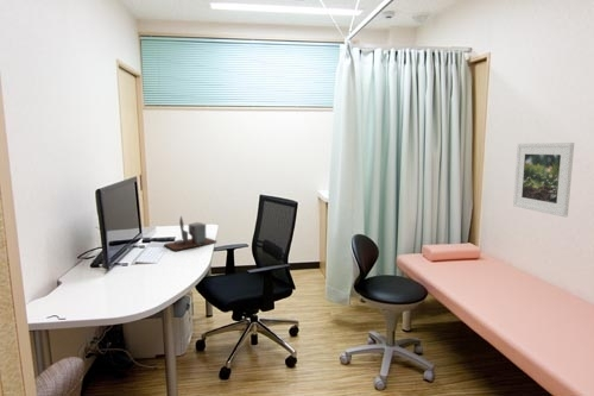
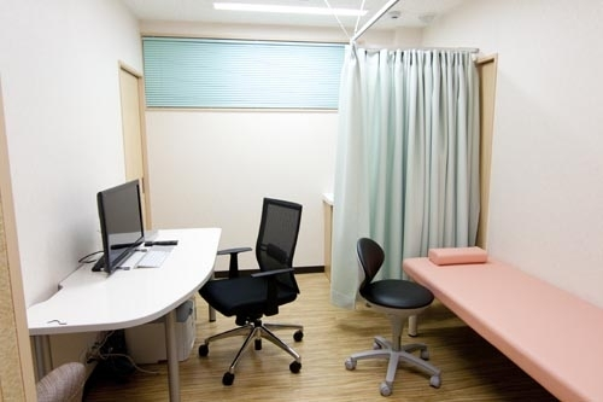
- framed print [512,142,575,218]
- desk organizer [163,215,217,251]
